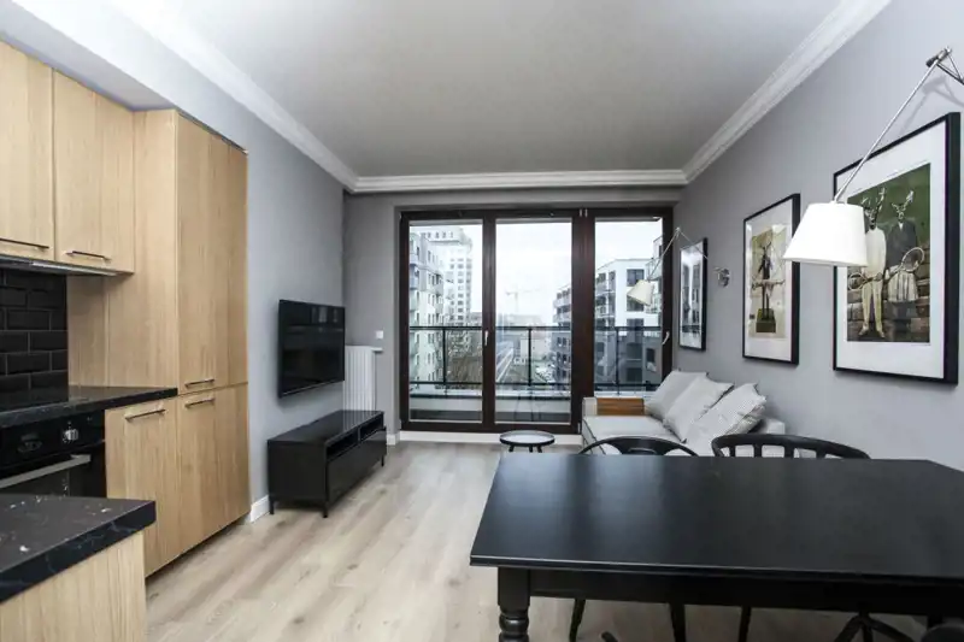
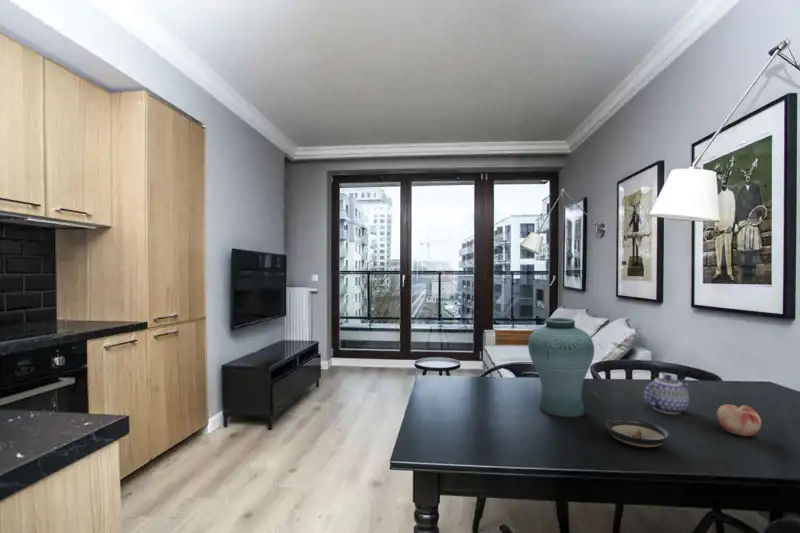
+ saucer [604,417,671,448]
+ teapot [643,373,691,415]
+ fruit [716,403,762,437]
+ vase [527,317,595,419]
